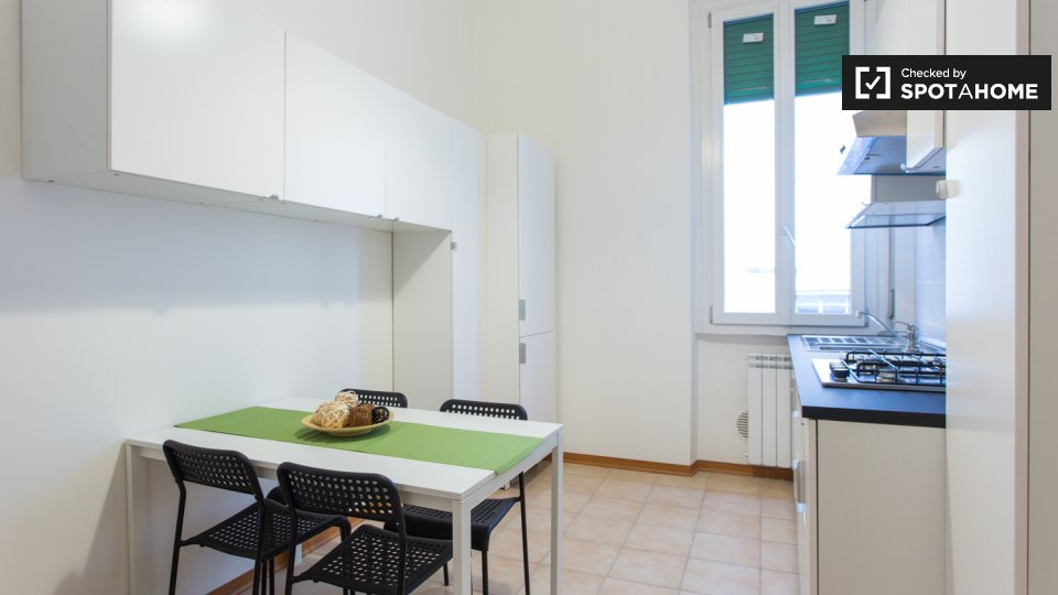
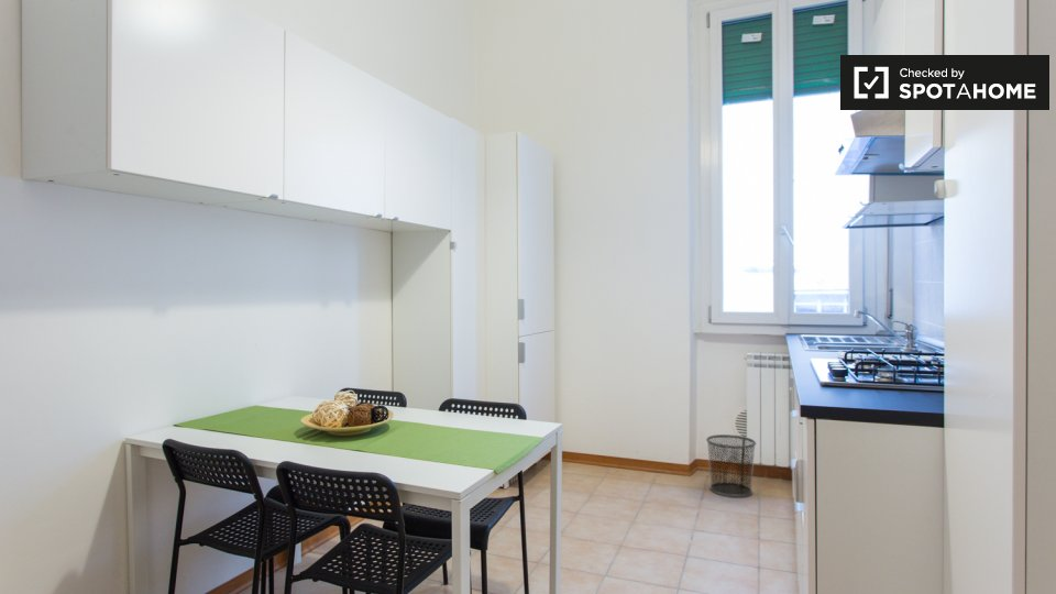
+ waste bin [705,433,757,498]
